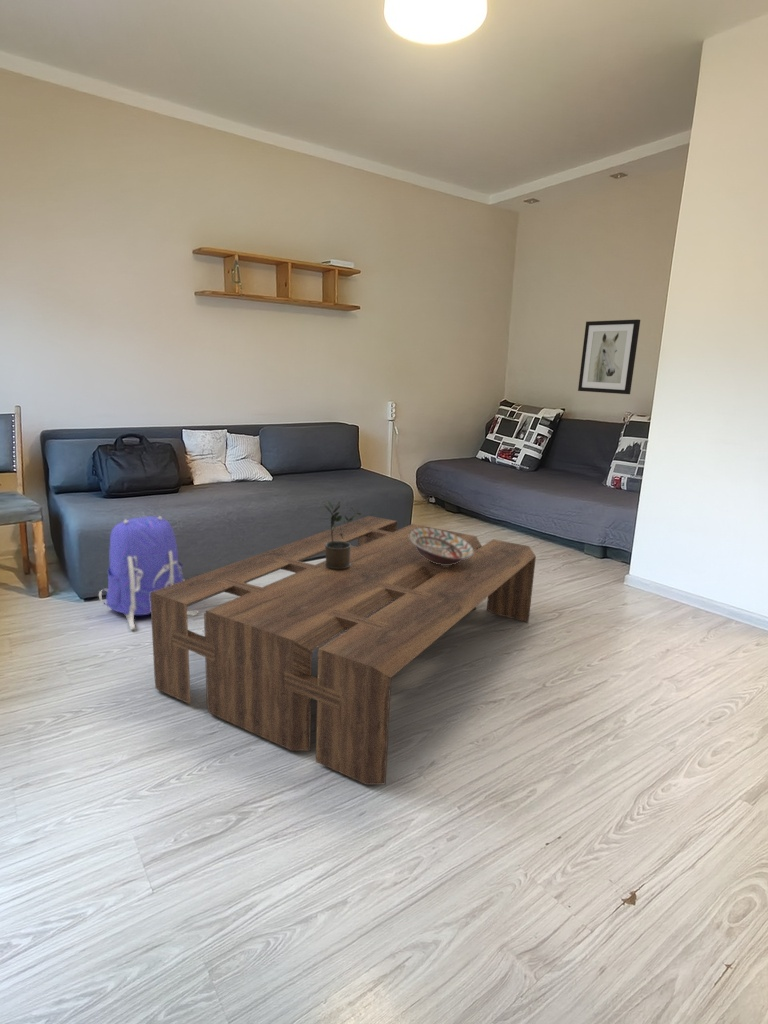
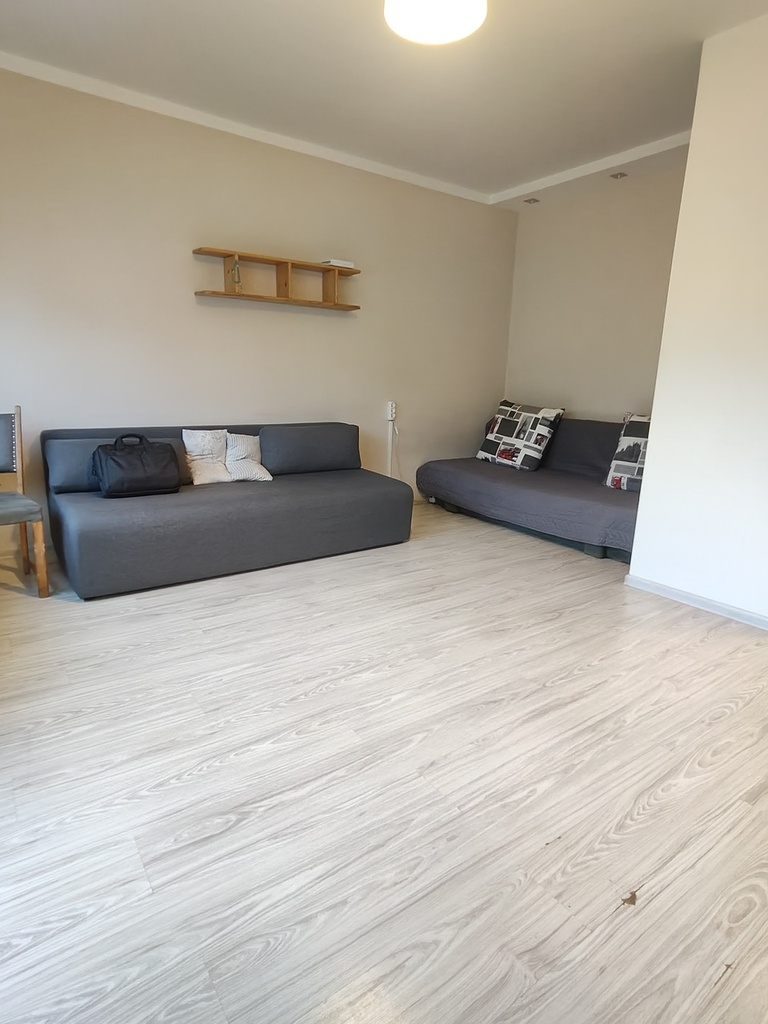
- potted plant [323,499,363,570]
- coffee table [150,515,537,786]
- backpack [98,515,199,631]
- wall art [577,318,641,395]
- decorative bowl [409,527,474,565]
